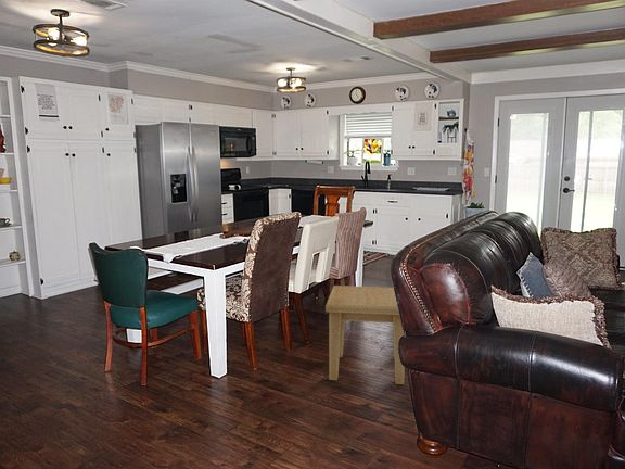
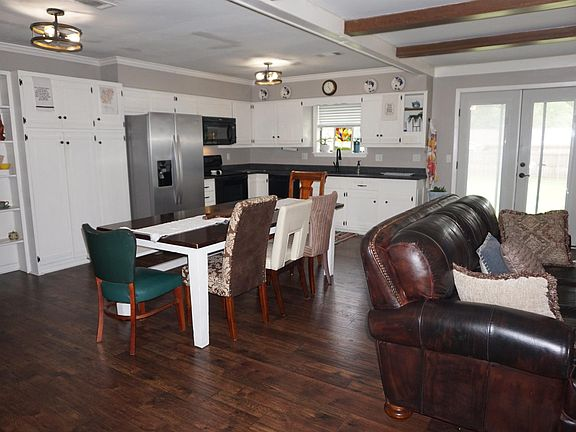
- side table [324,284,406,385]
